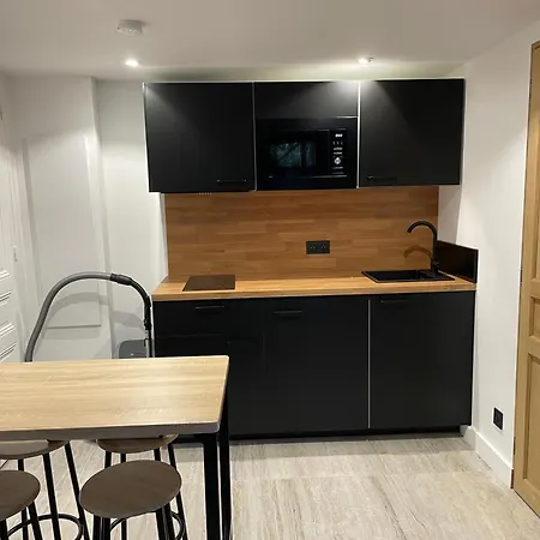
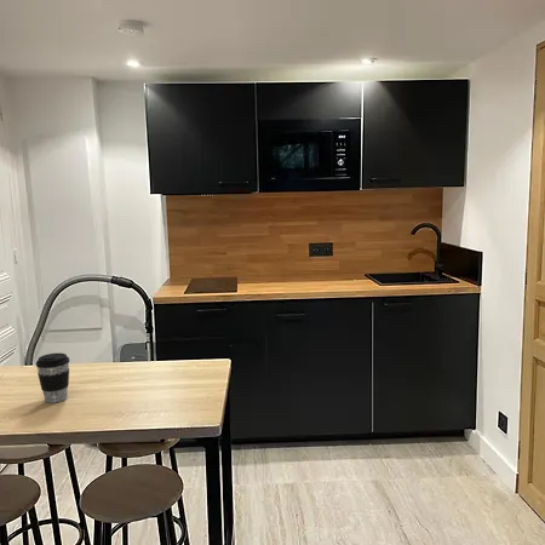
+ coffee cup [35,352,70,405]
